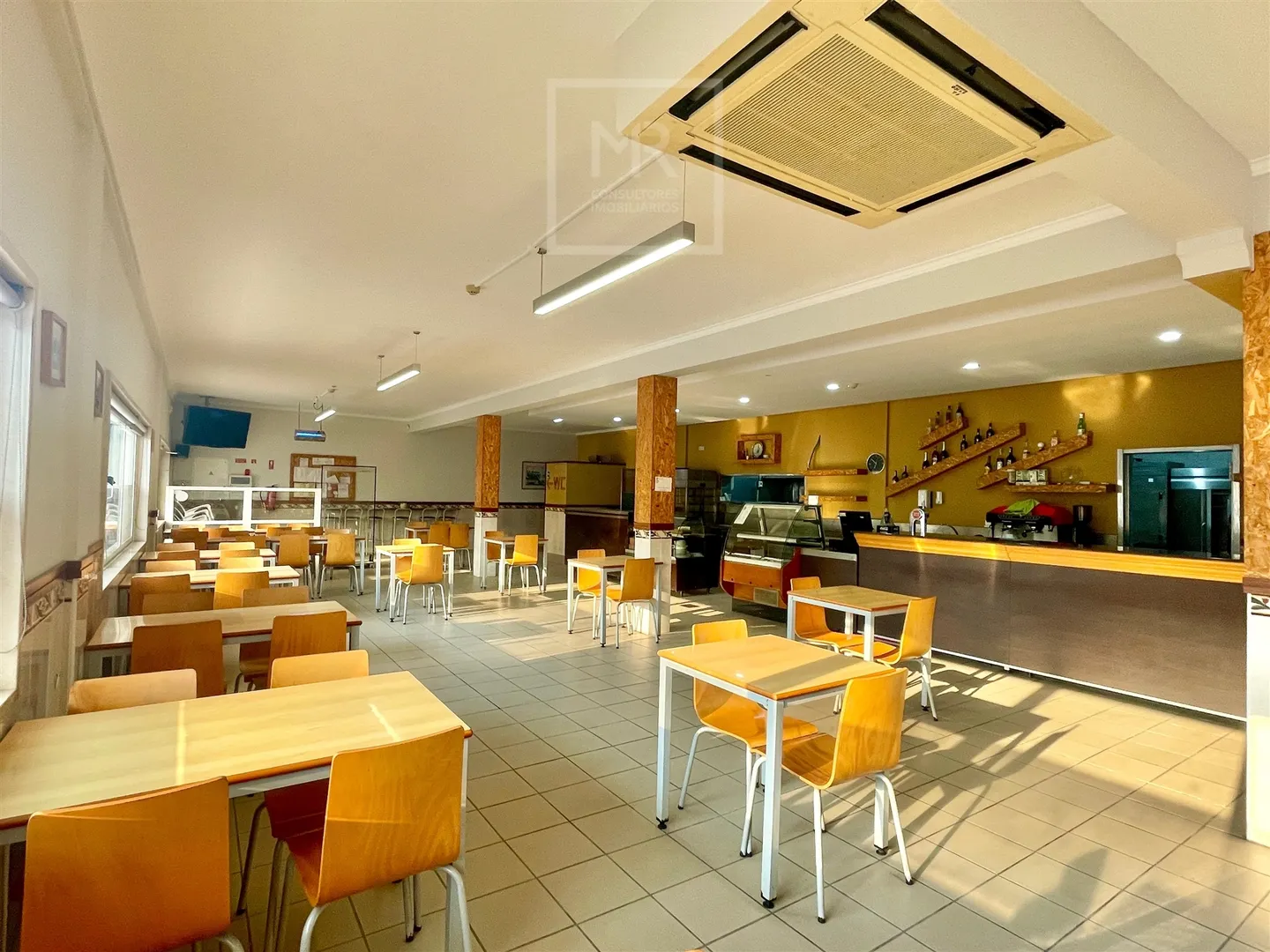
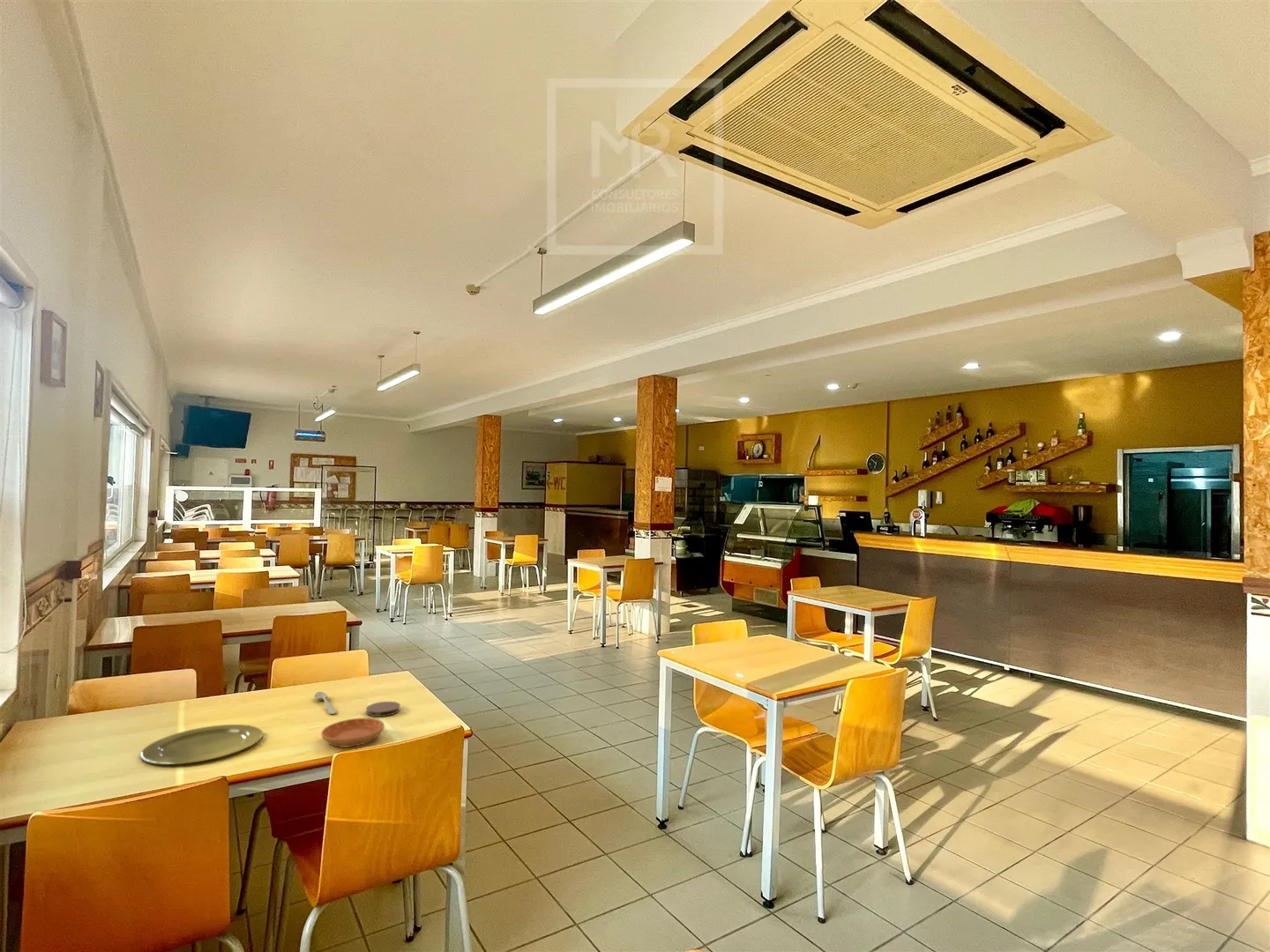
+ plate [139,724,264,765]
+ coaster [365,701,401,718]
+ spoon [313,691,337,715]
+ saucer [320,718,385,748]
